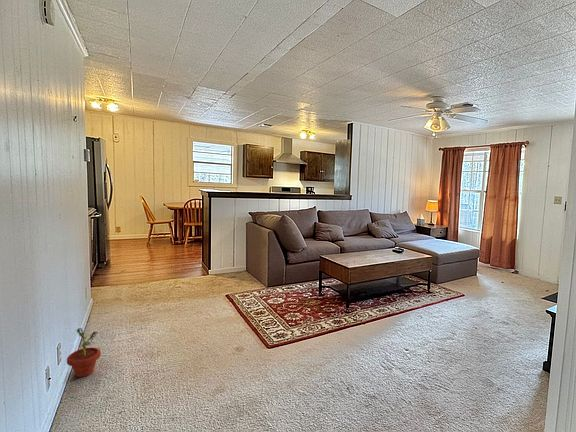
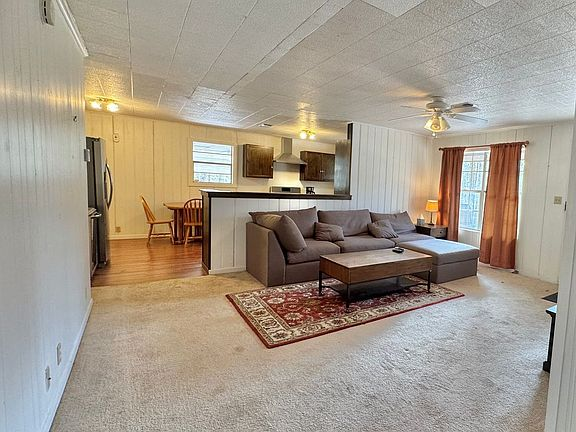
- potted plant [66,327,102,378]
